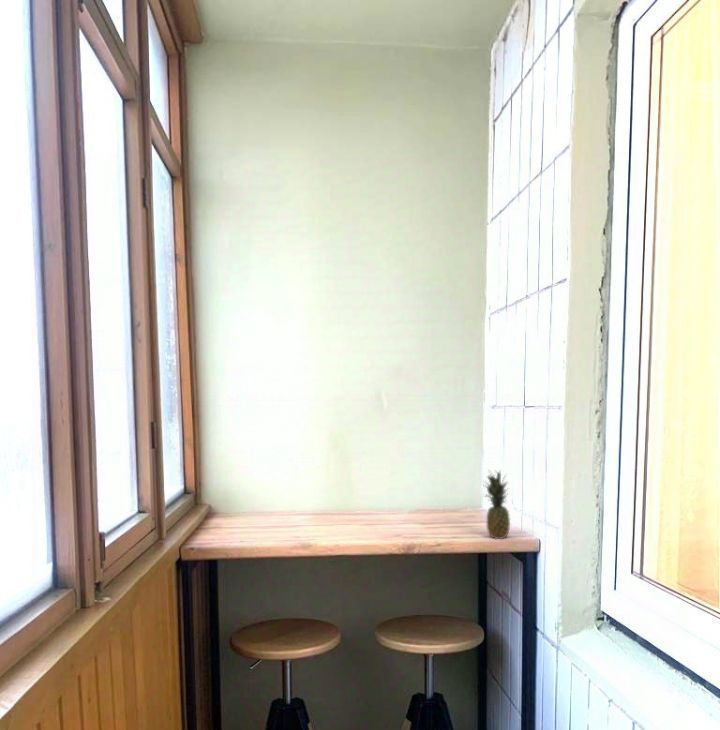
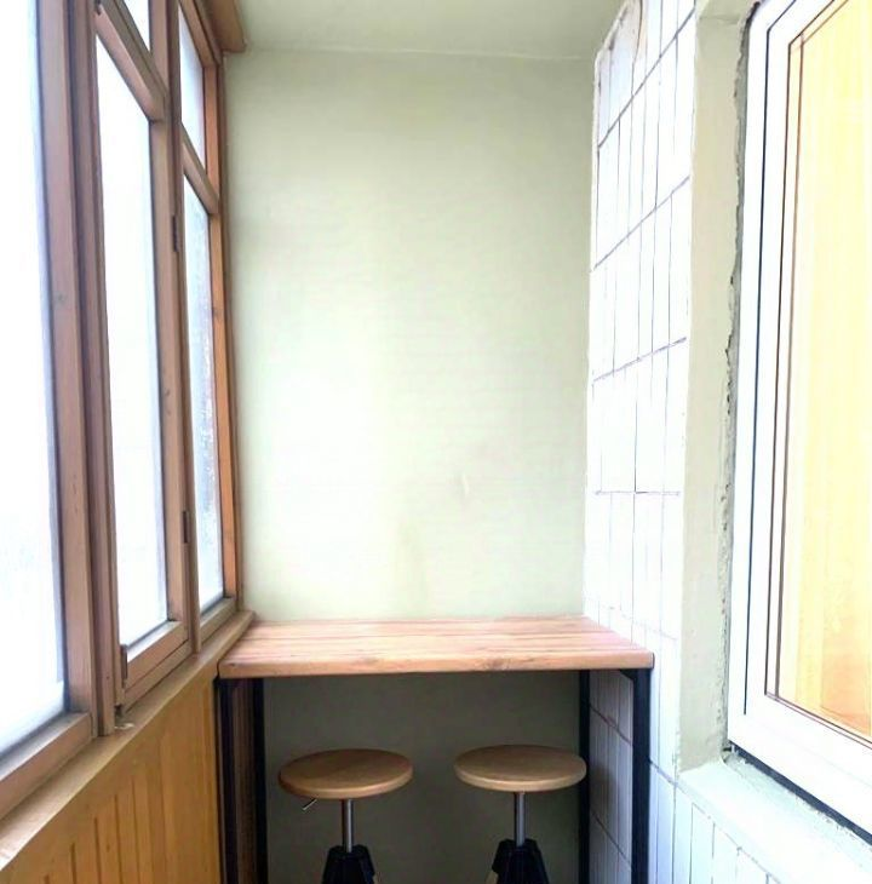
- fruit [483,468,511,540]
